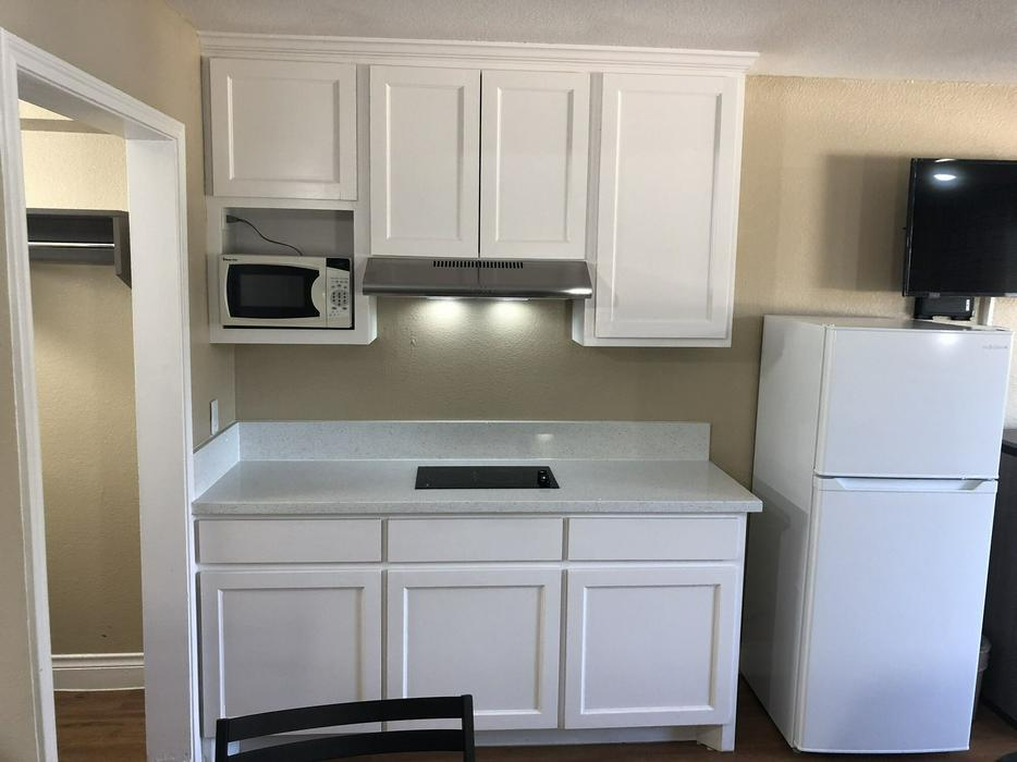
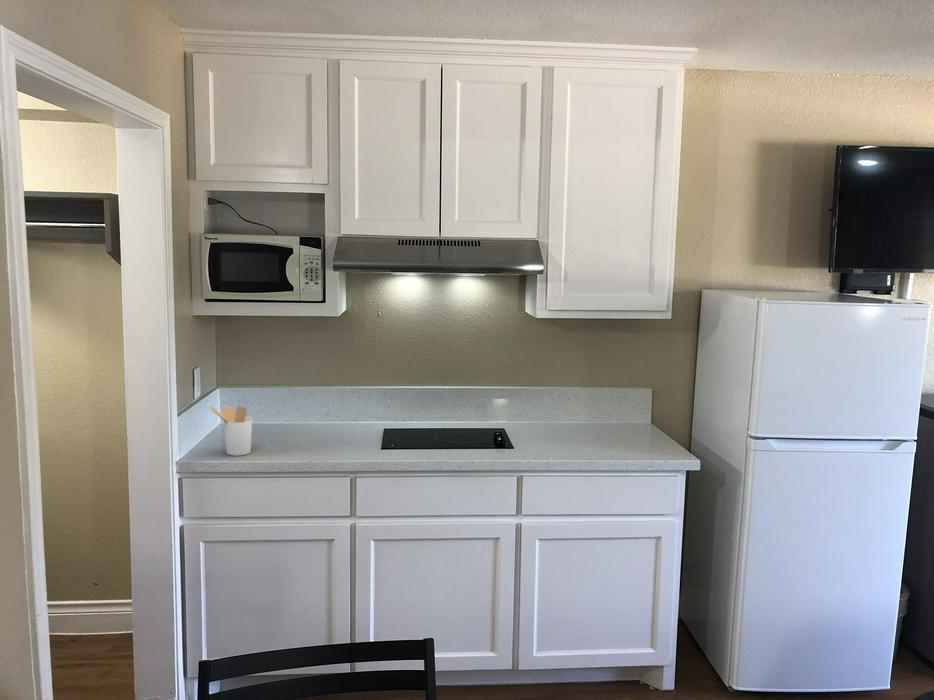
+ utensil holder [209,405,253,457]
